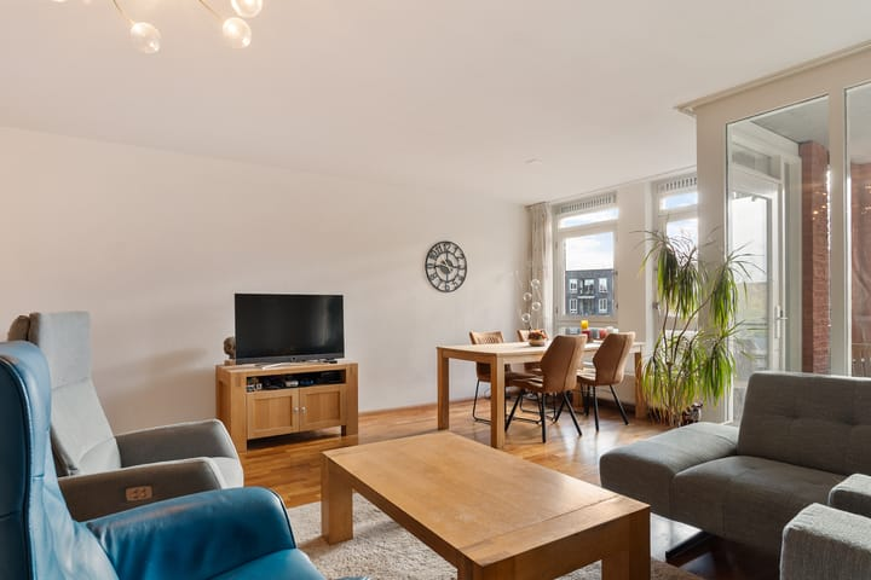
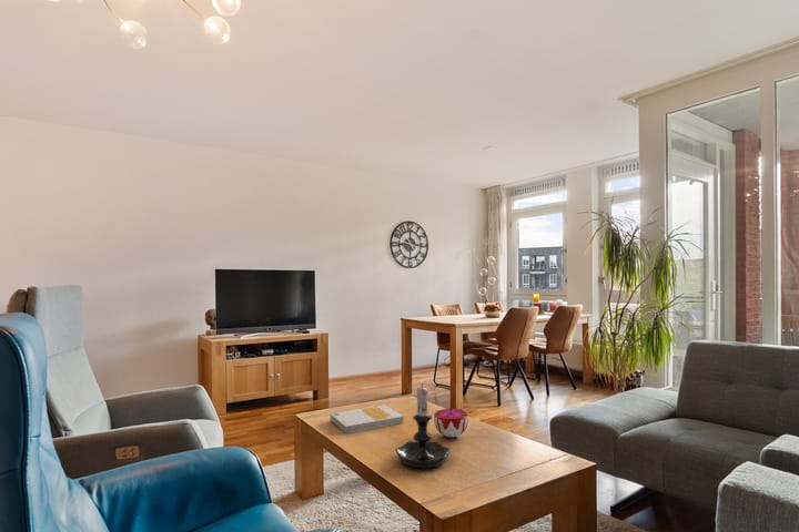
+ decorative bowl [433,408,469,438]
+ candle holder [394,381,452,469]
+ book [330,403,405,434]
